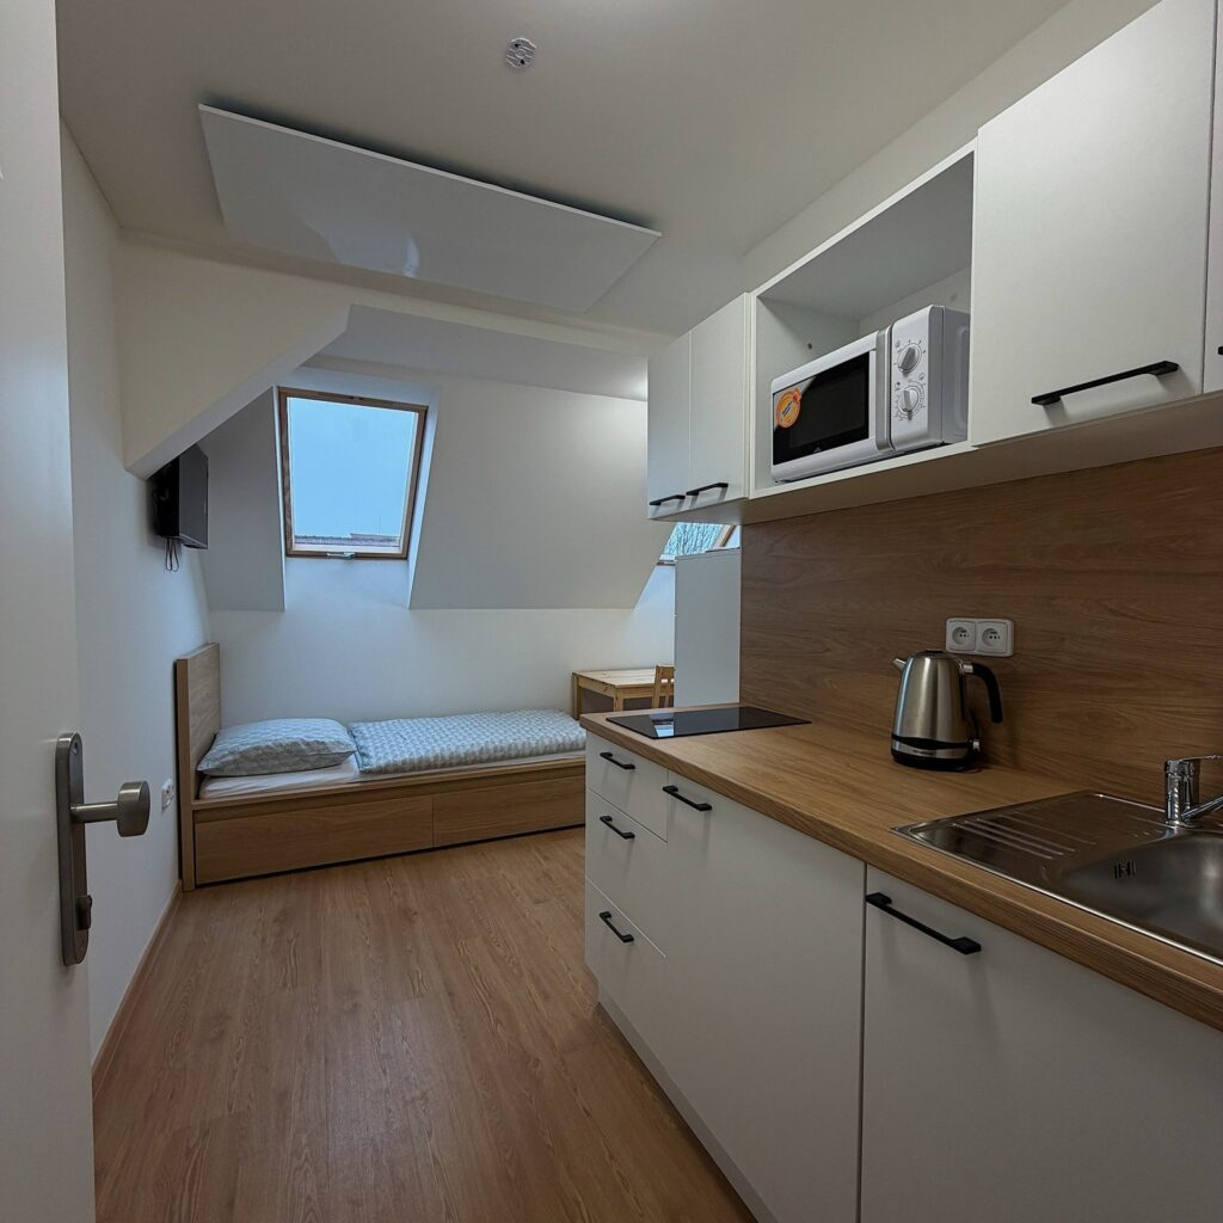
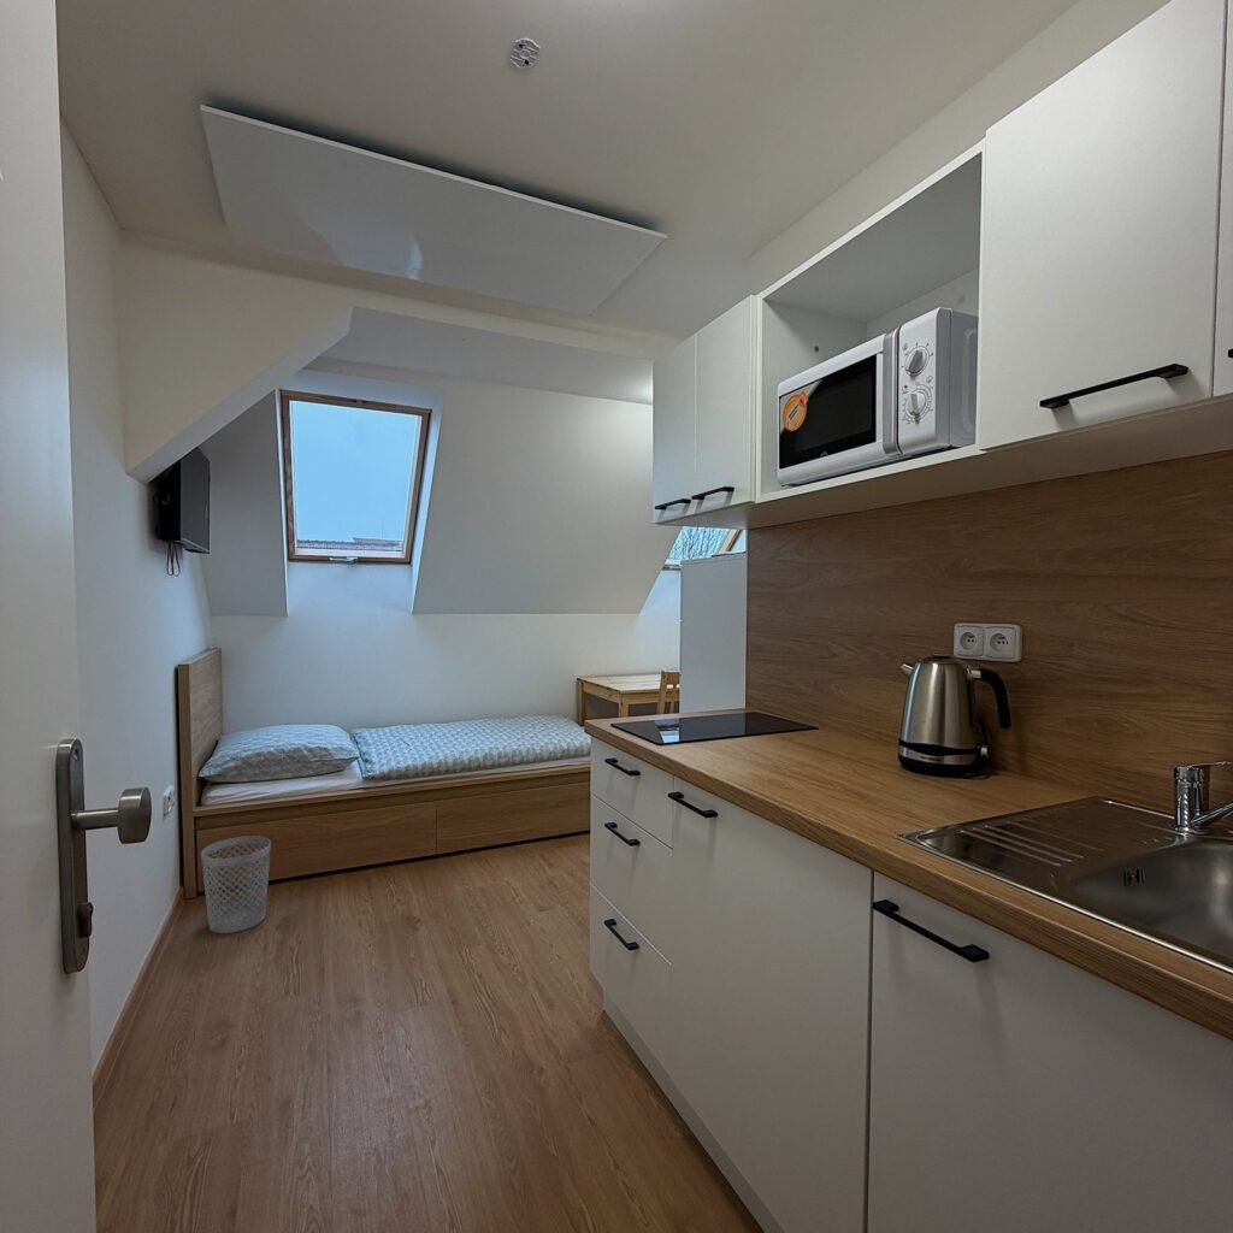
+ wastebasket [200,836,272,934]
